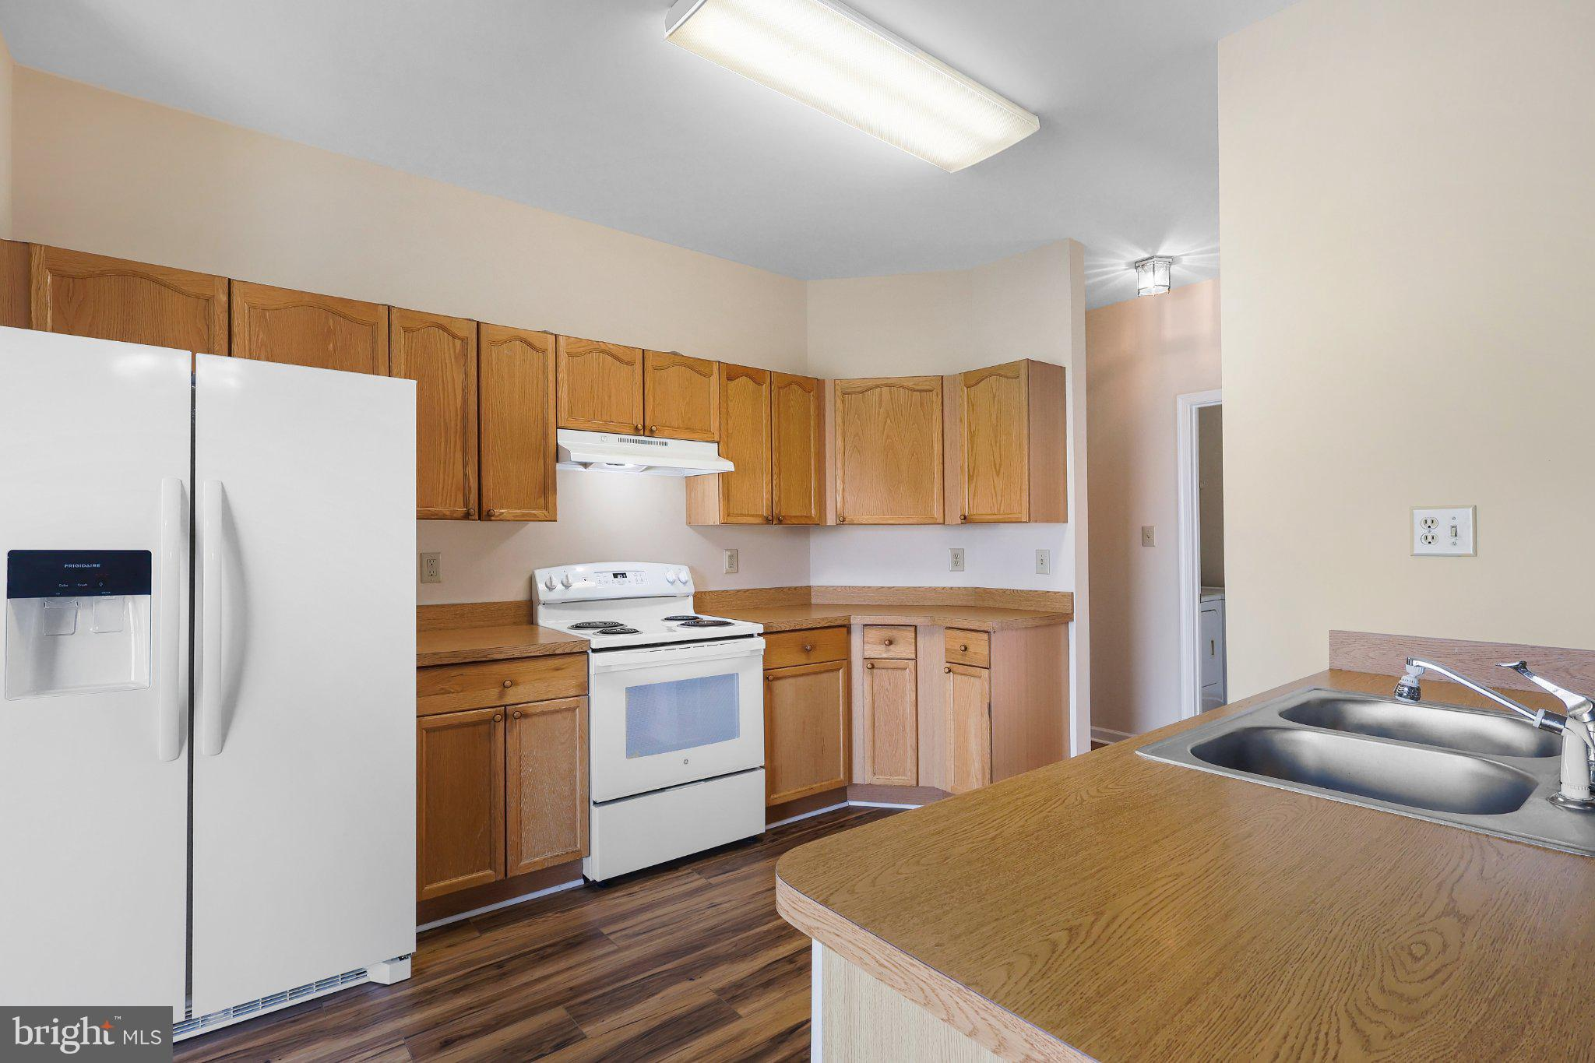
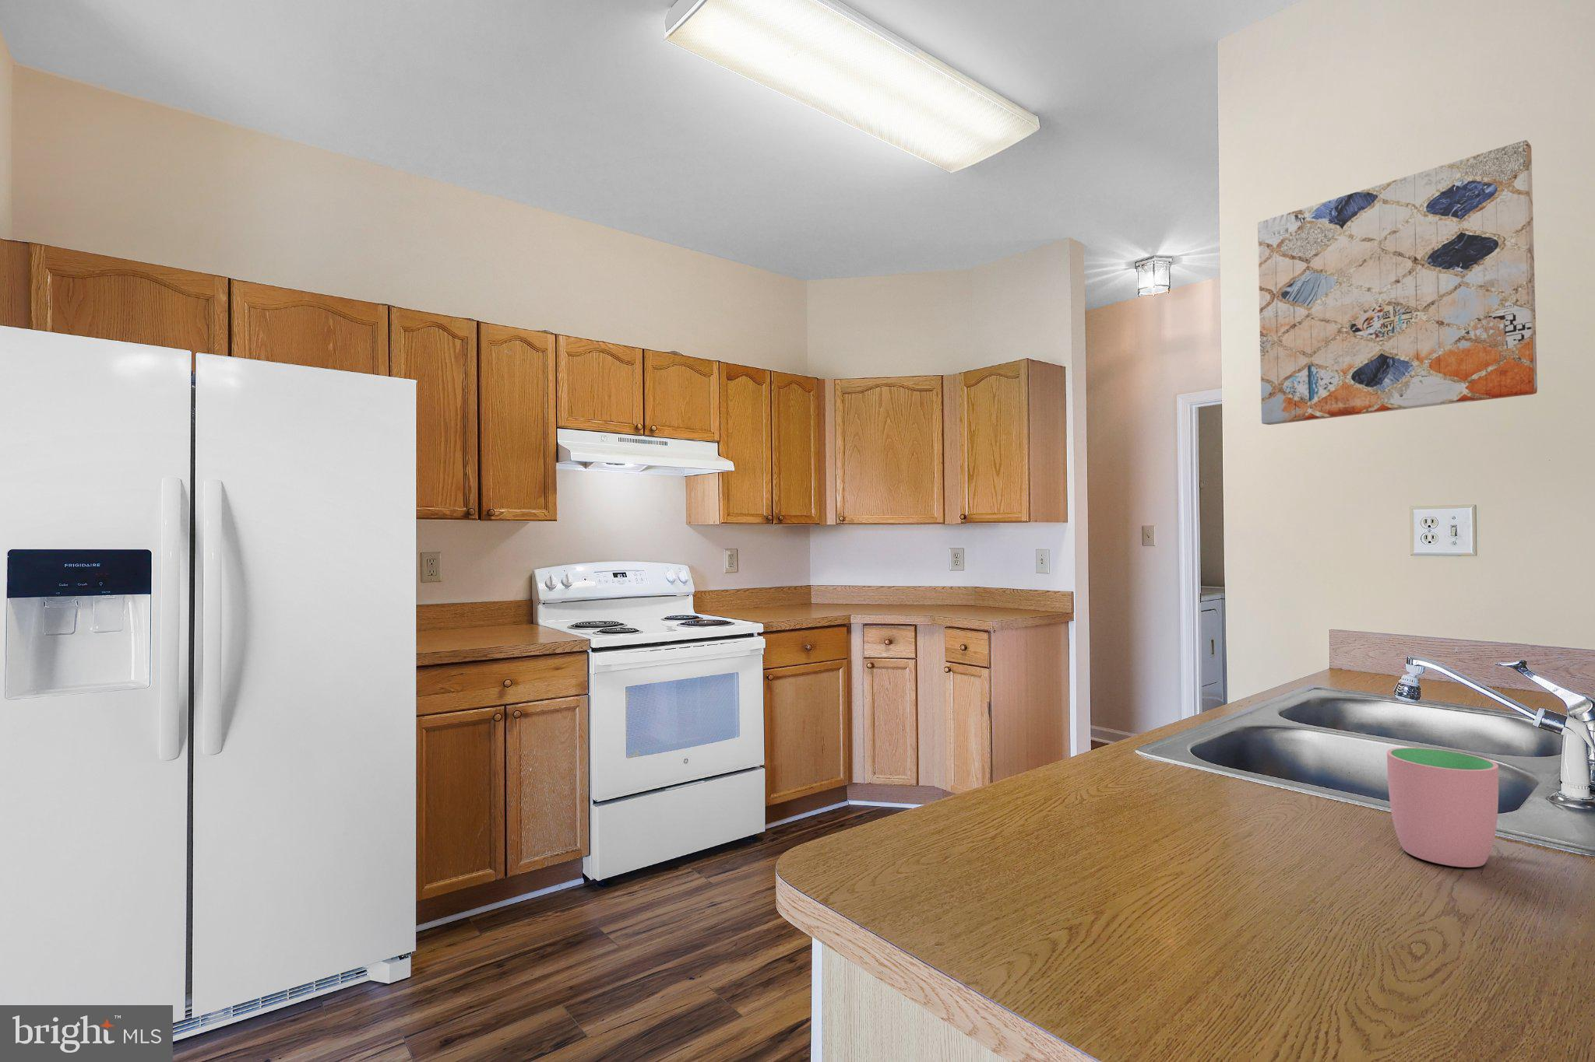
+ cup [1386,747,1499,869]
+ wall art [1257,139,1538,426]
